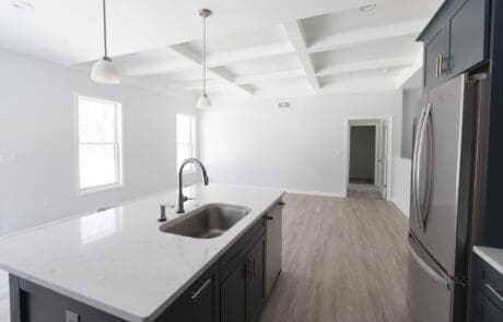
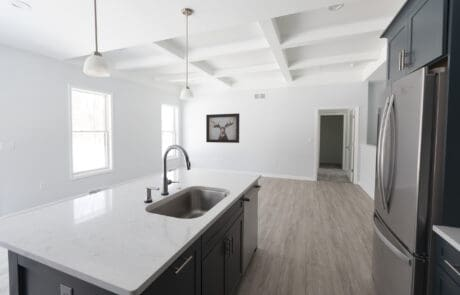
+ wall art [205,112,241,144]
